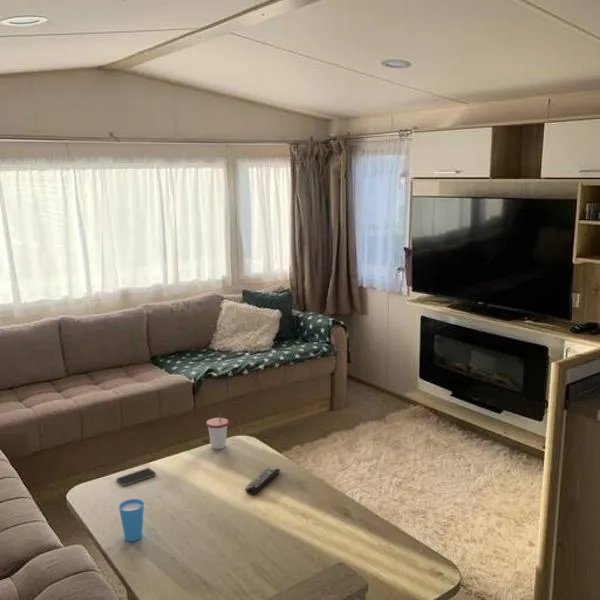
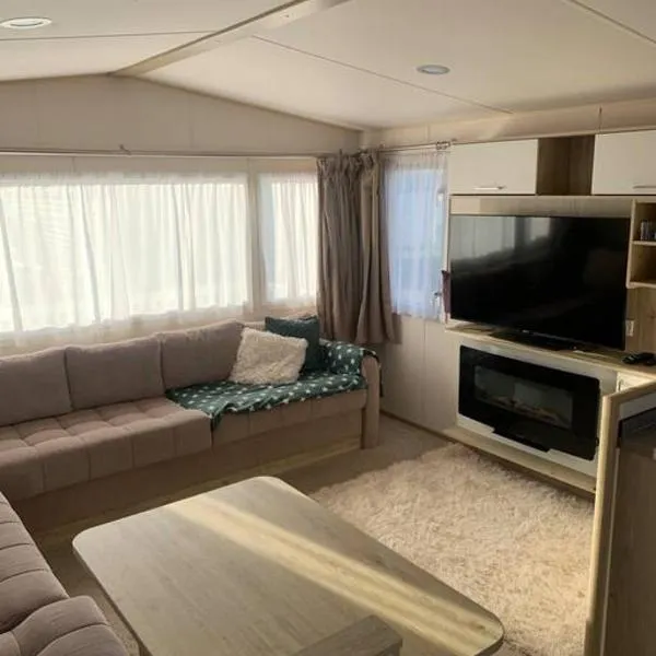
- cup [118,498,145,542]
- remote control [245,466,281,495]
- cup [206,414,229,450]
- smartphone [116,467,157,487]
